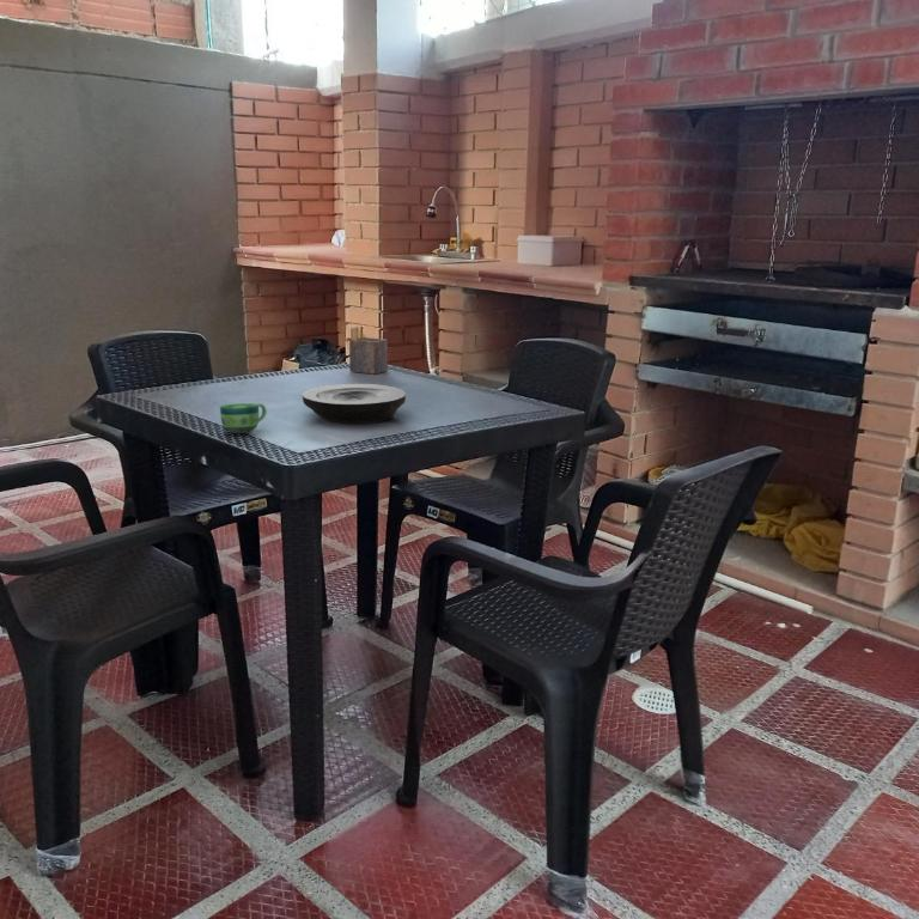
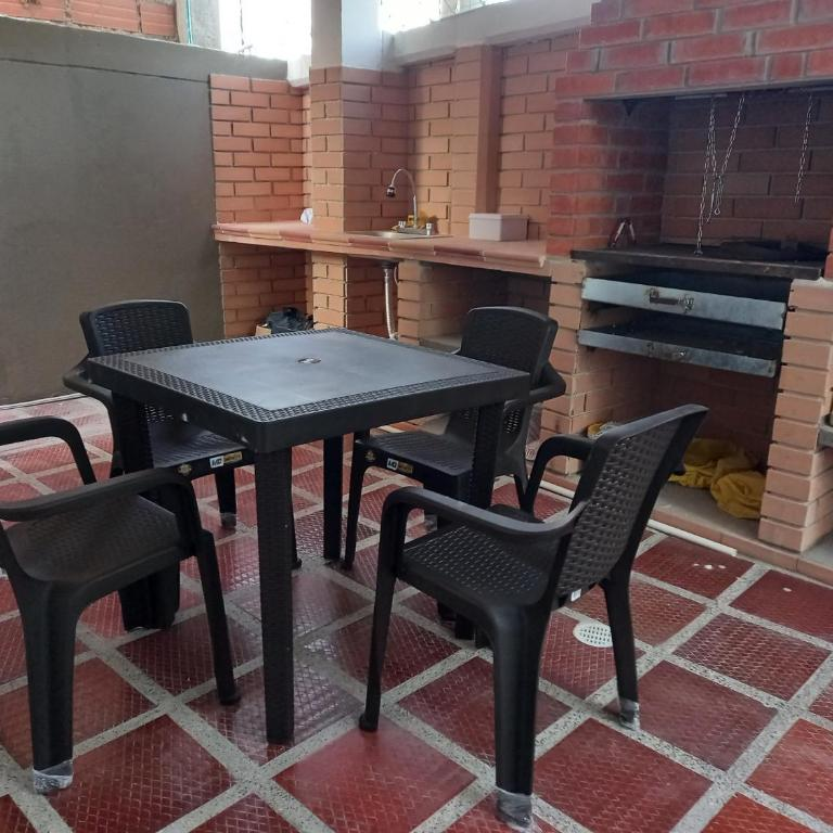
- napkin holder [348,325,389,376]
- cup [219,402,268,434]
- plate [300,383,407,425]
